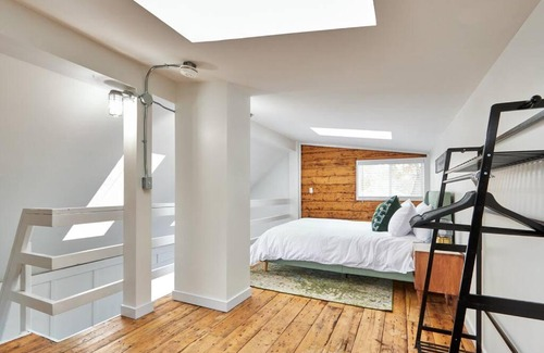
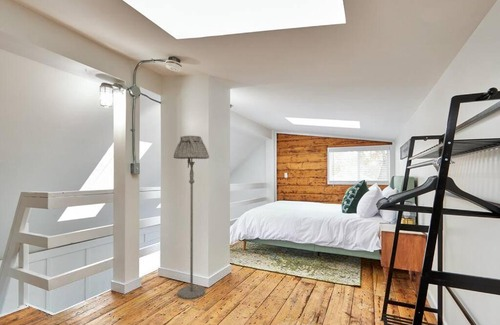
+ floor lamp [173,135,210,300]
